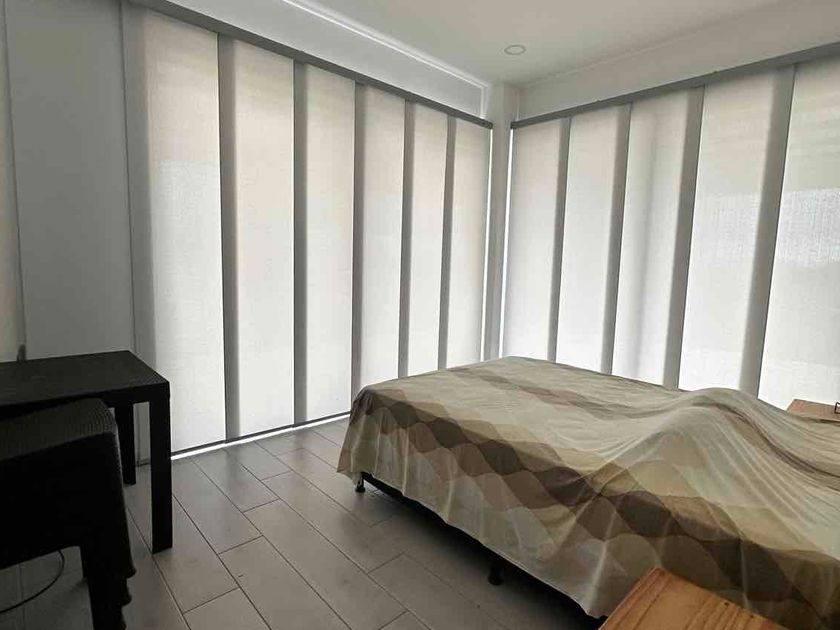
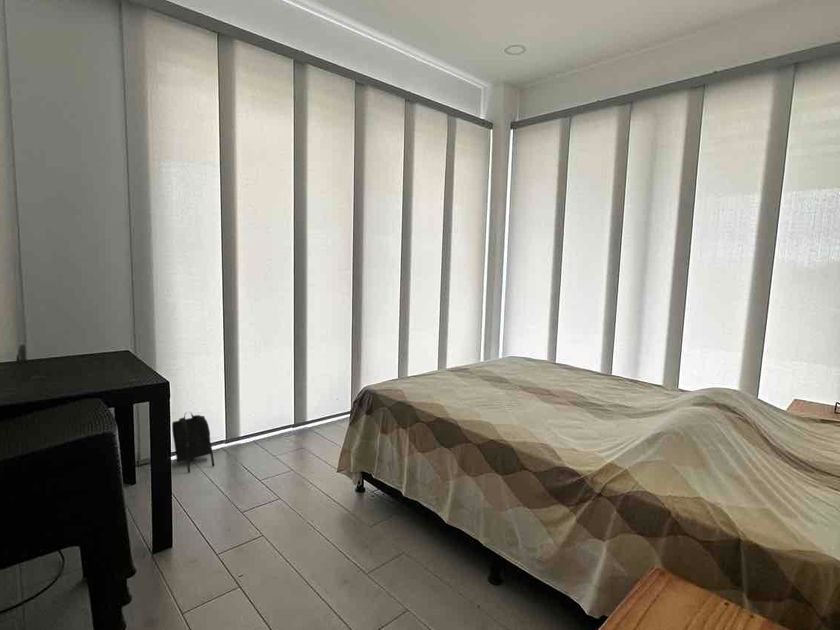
+ backpack [171,411,215,474]
